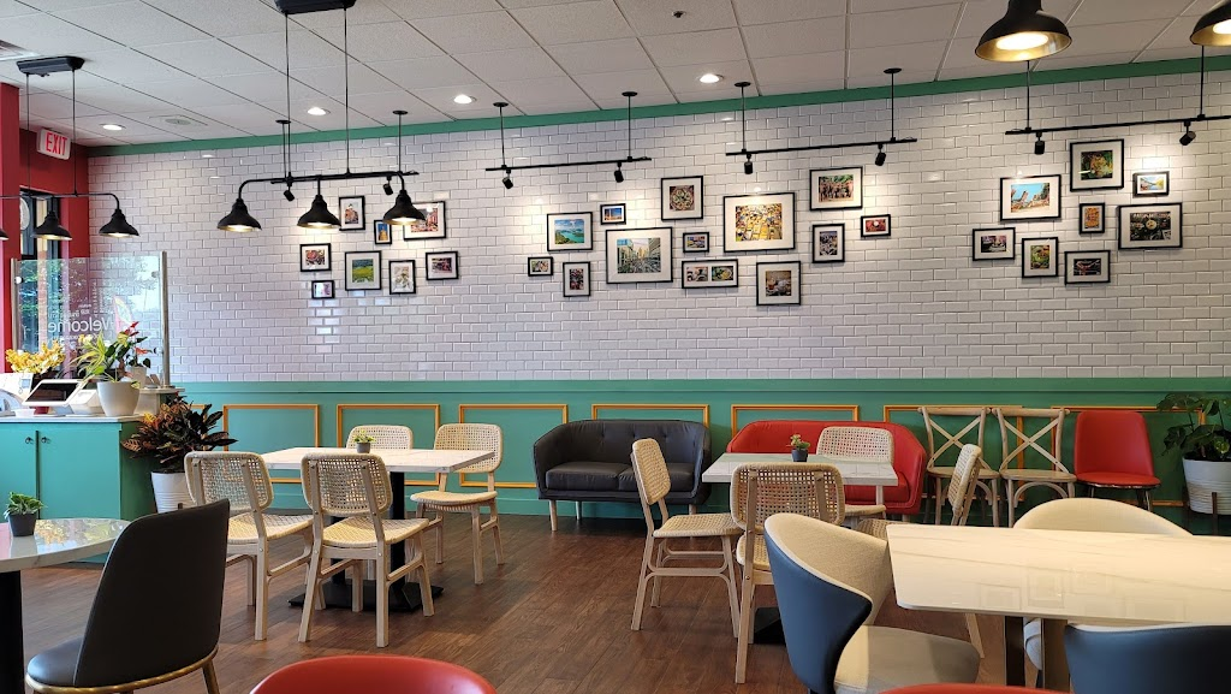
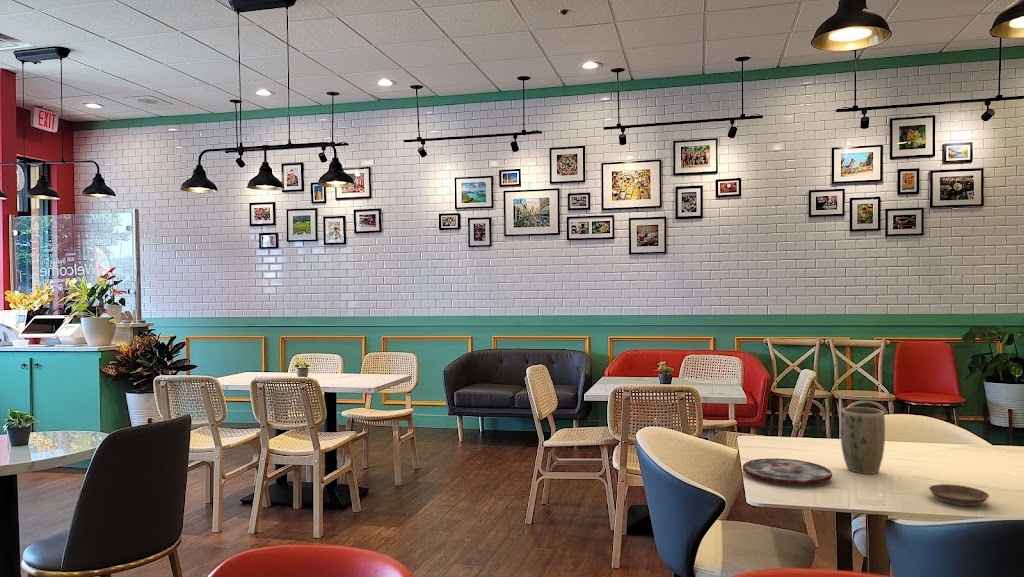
+ plate [742,458,833,485]
+ saucer [928,483,990,507]
+ plant pot [840,406,886,475]
